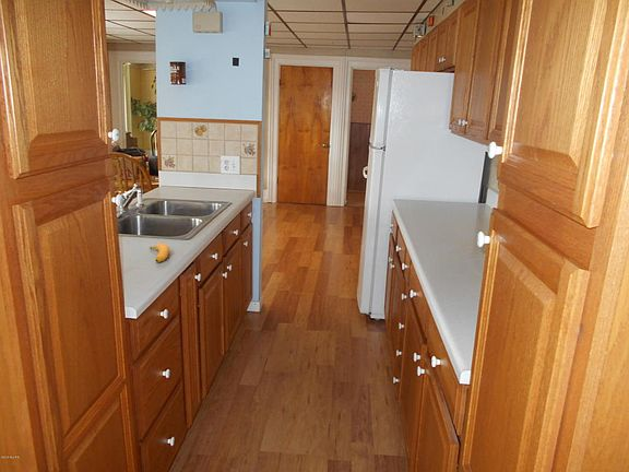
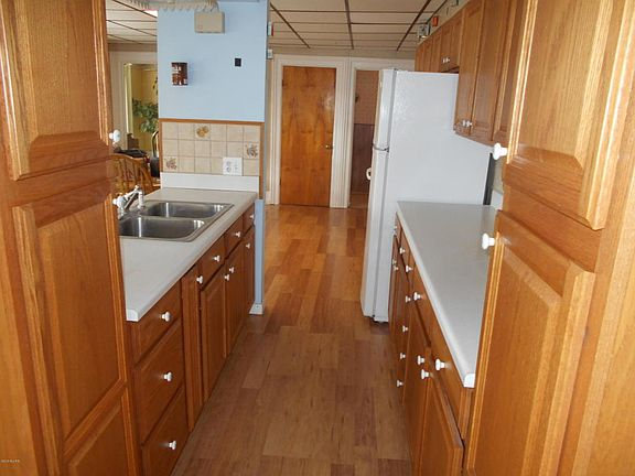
- banana [149,241,170,263]
